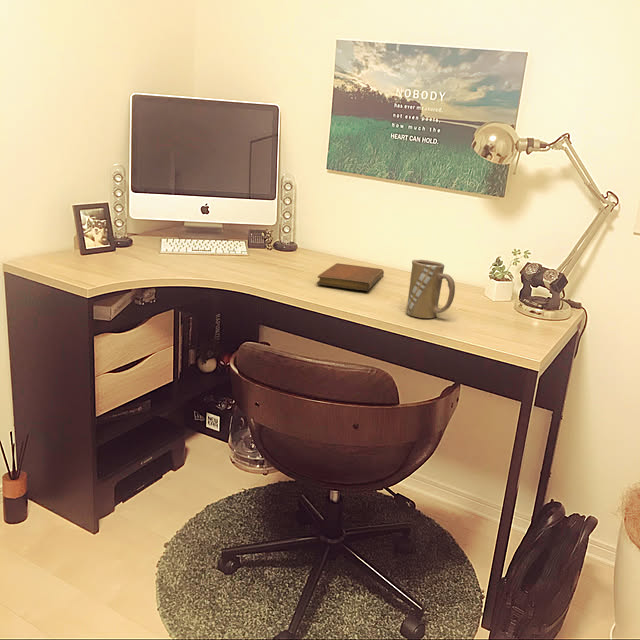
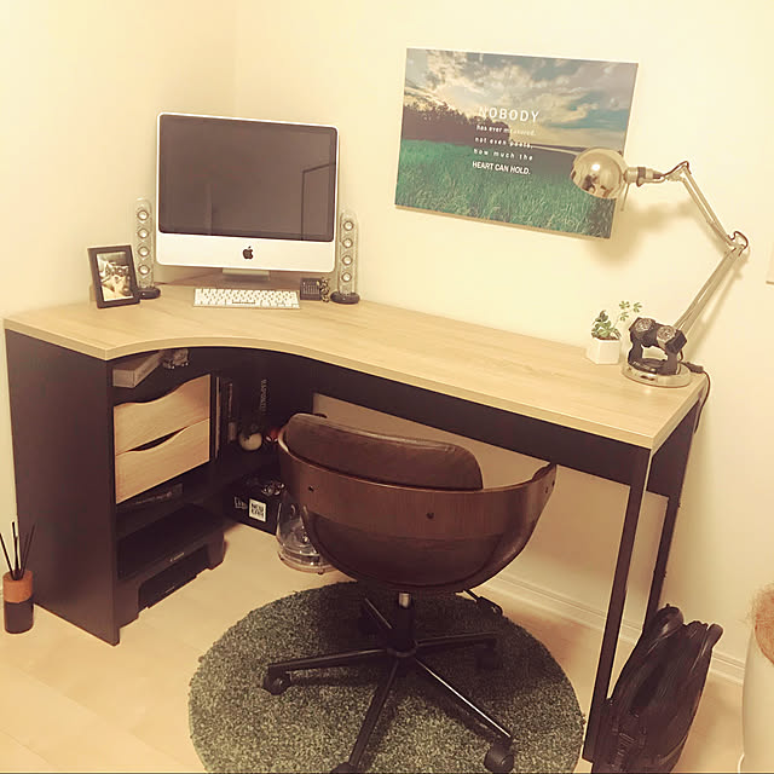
- mug [405,259,456,319]
- notebook [316,262,385,292]
